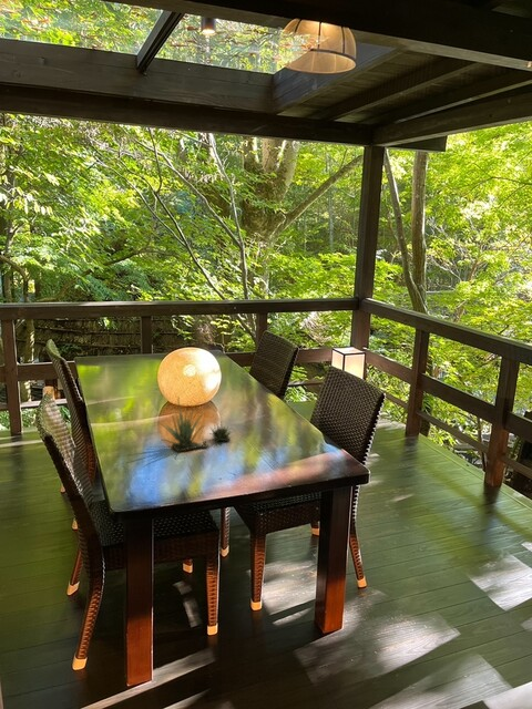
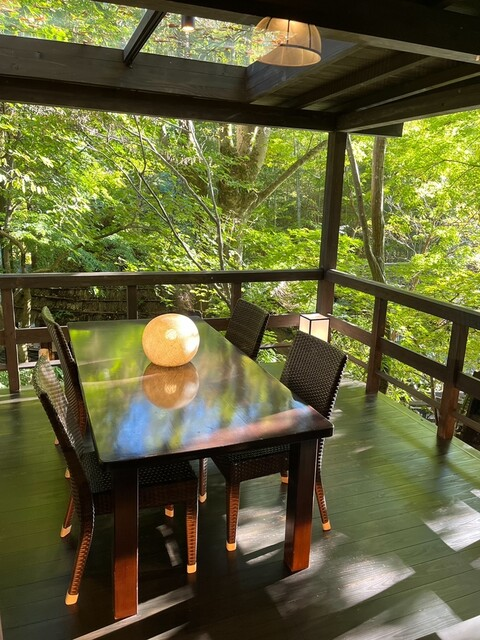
- succulent plant [156,398,233,453]
